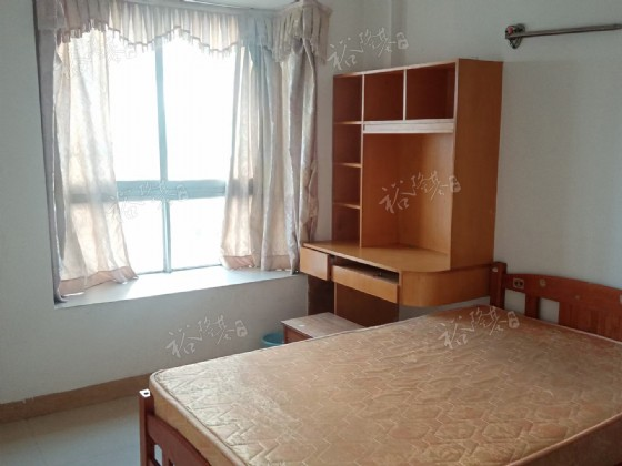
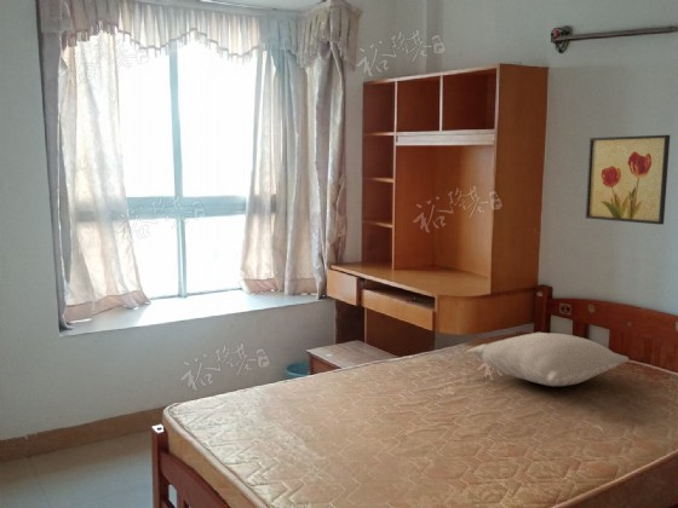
+ wall art [585,134,671,226]
+ pillow [466,330,630,387]
